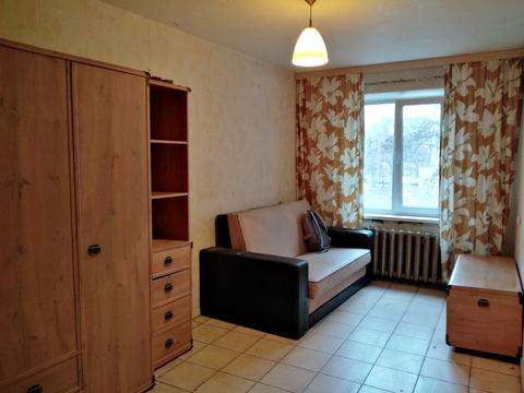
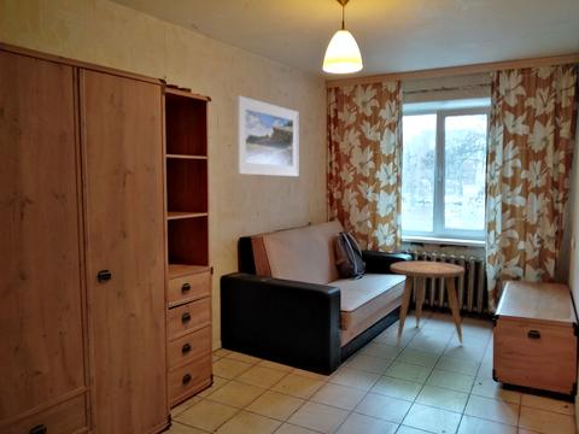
+ side table [390,260,466,345]
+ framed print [235,94,300,177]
